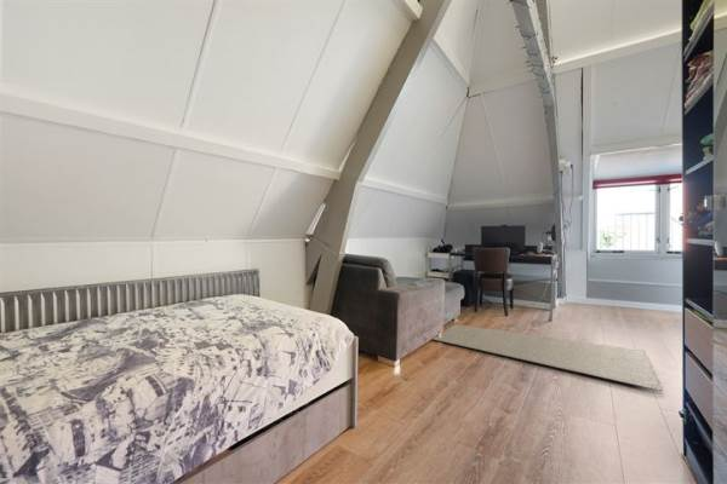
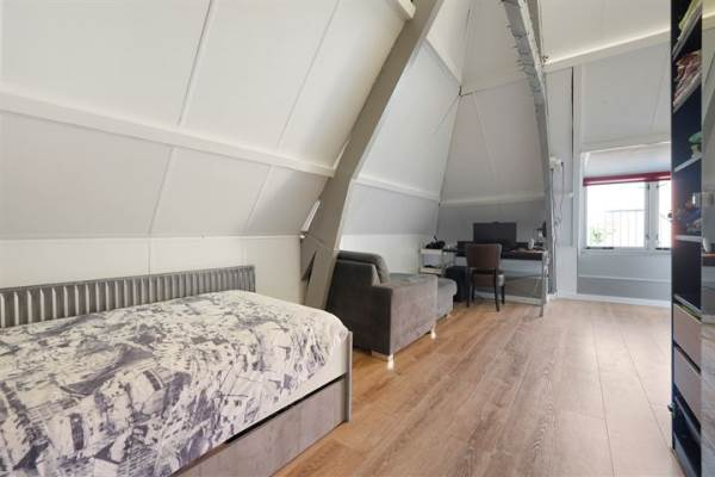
- rug [431,323,664,392]
